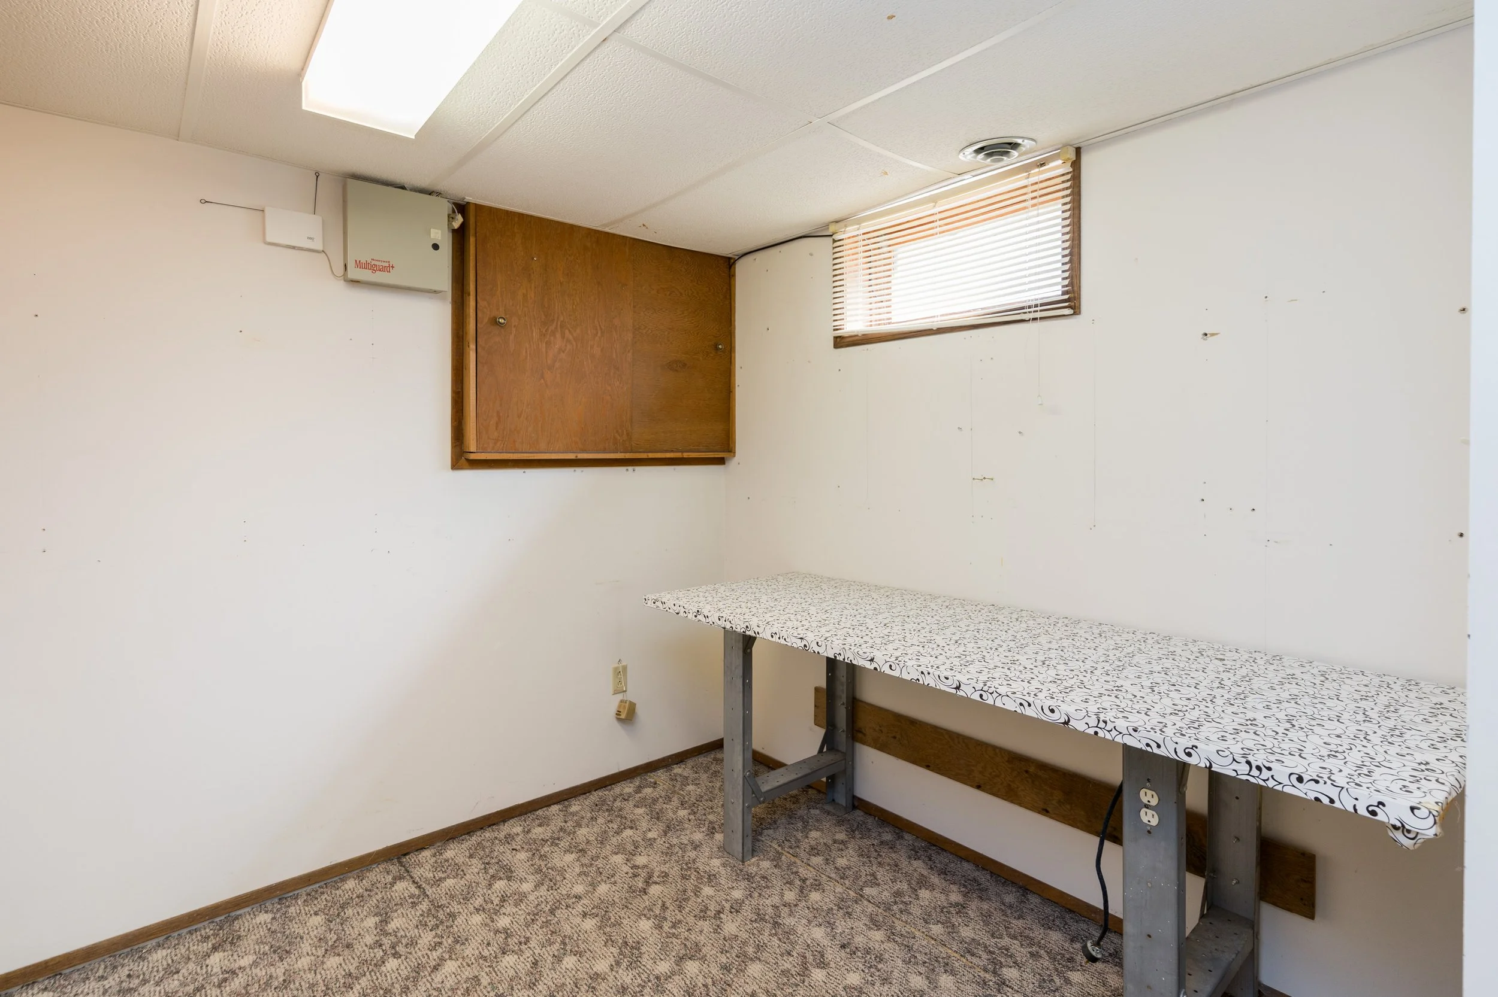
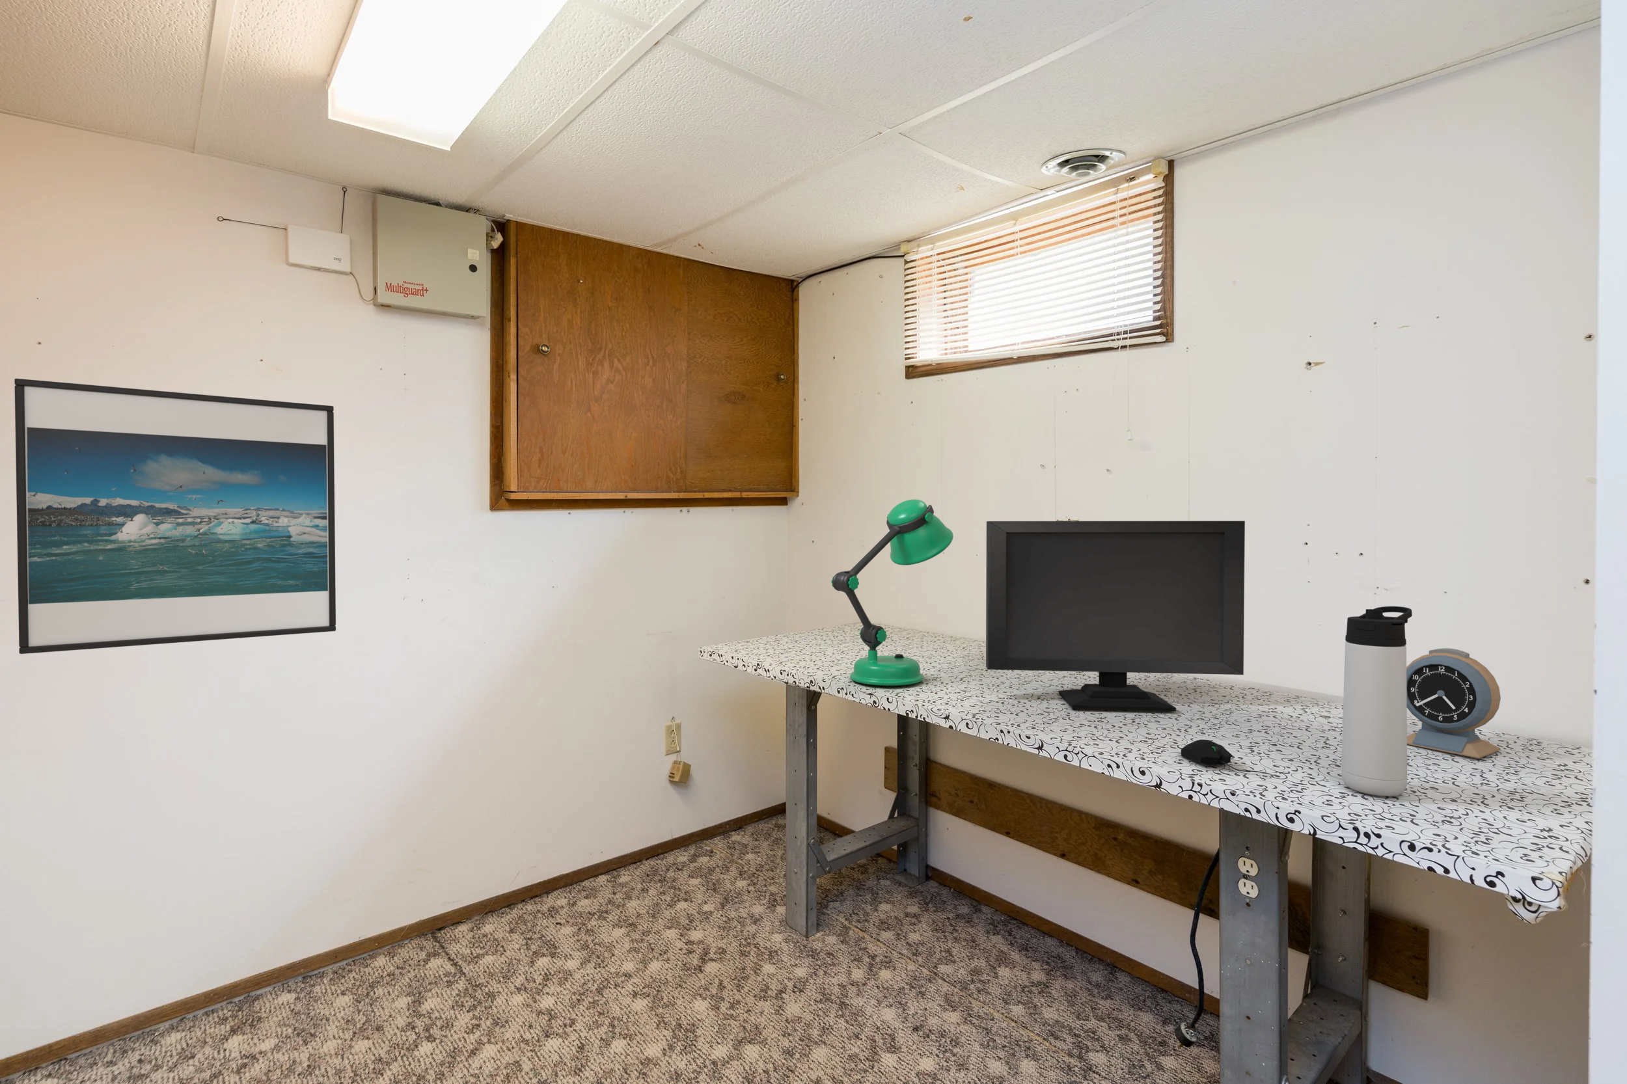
+ alarm clock [1407,647,1501,759]
+ thermos bottle [1340,606,1413,797]
+ desk lamp [830,498,954,686]
+ computer monitor [986,520,1246,711]
+ computer mouse [1181,739,1273,775]
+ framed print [13,377,336,655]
